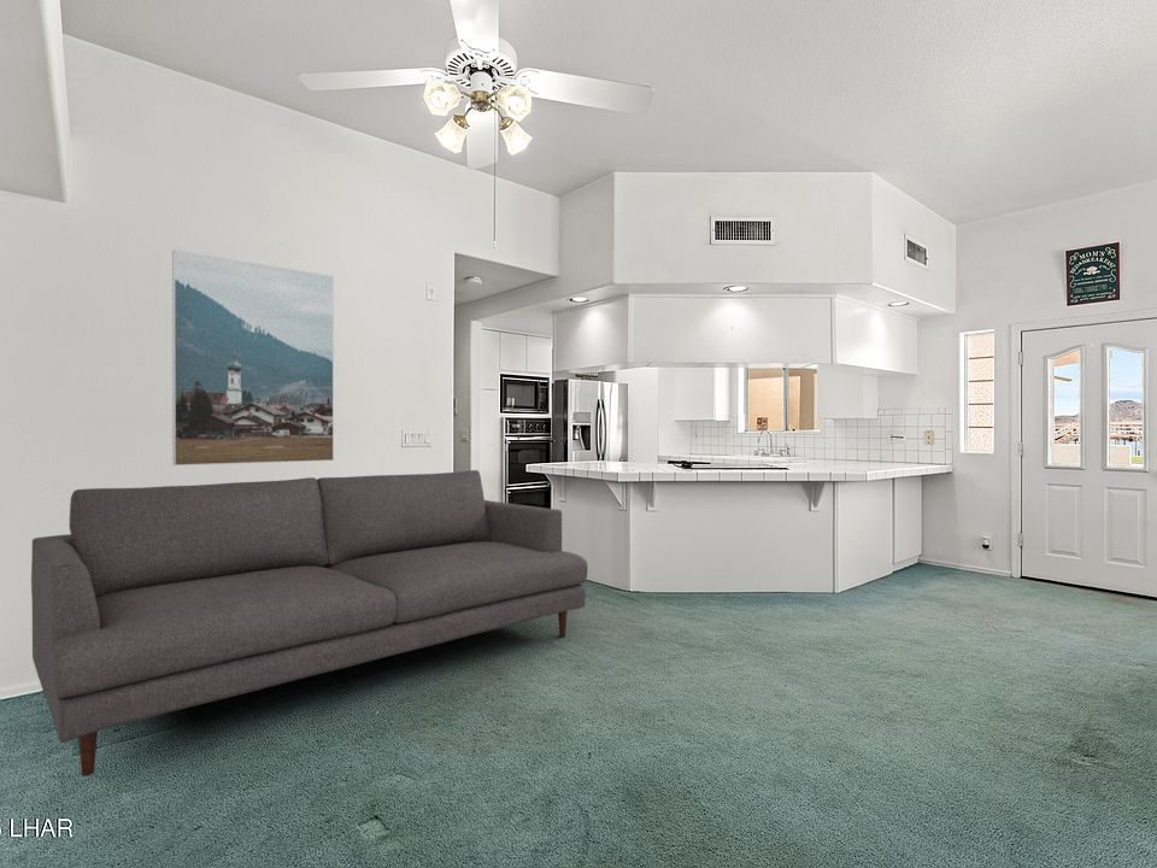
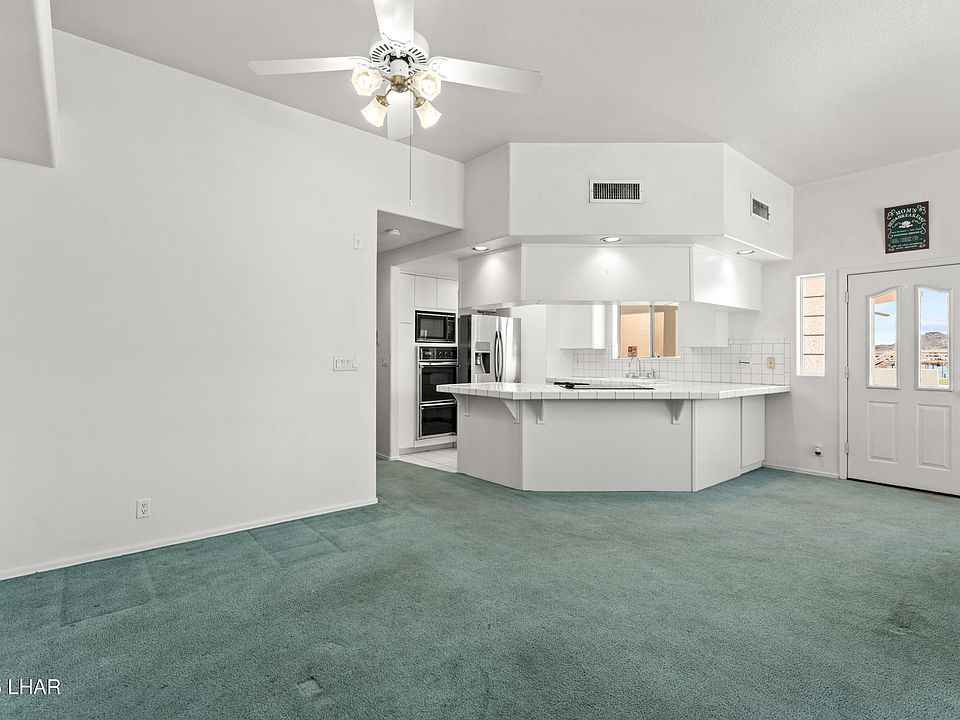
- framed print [171,248,335,467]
- sofa [30,469,589,778]
